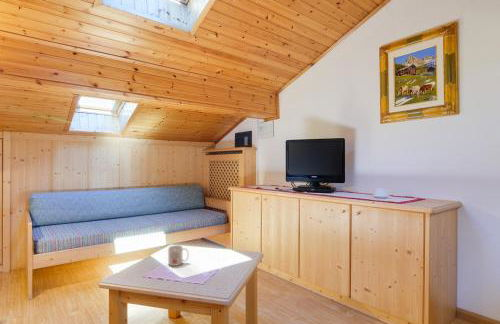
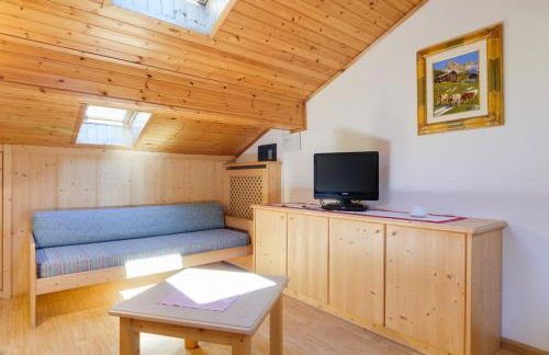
- mug [167,244,189,267]
